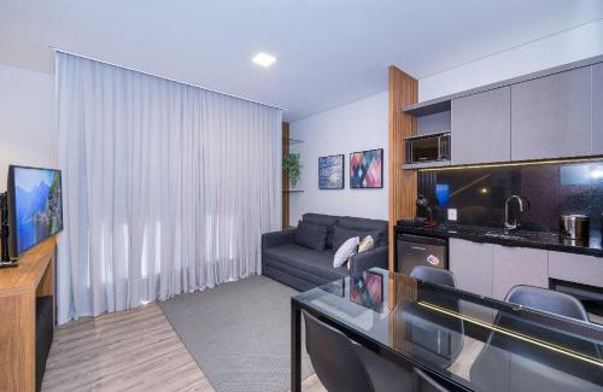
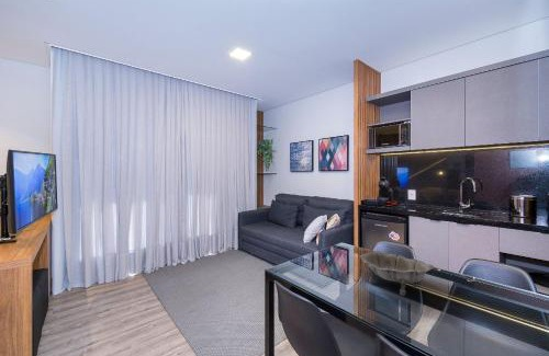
+ decorative bowl [359,251,435,297]
